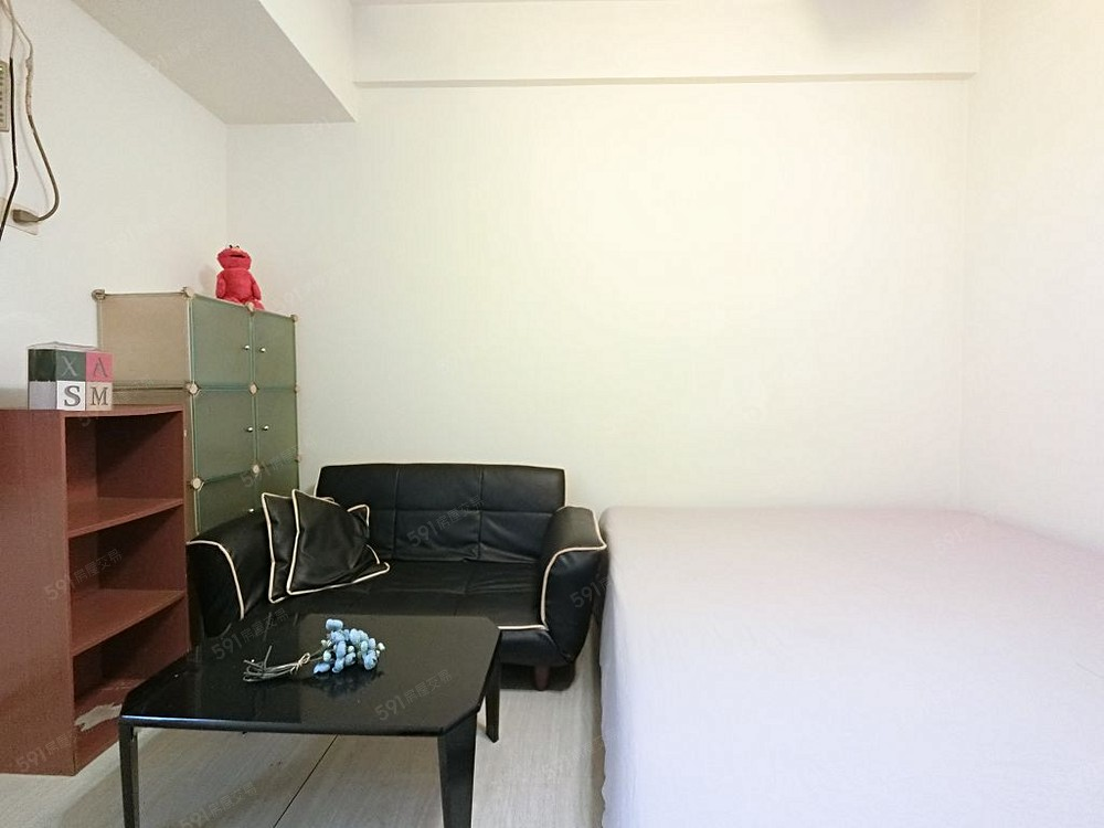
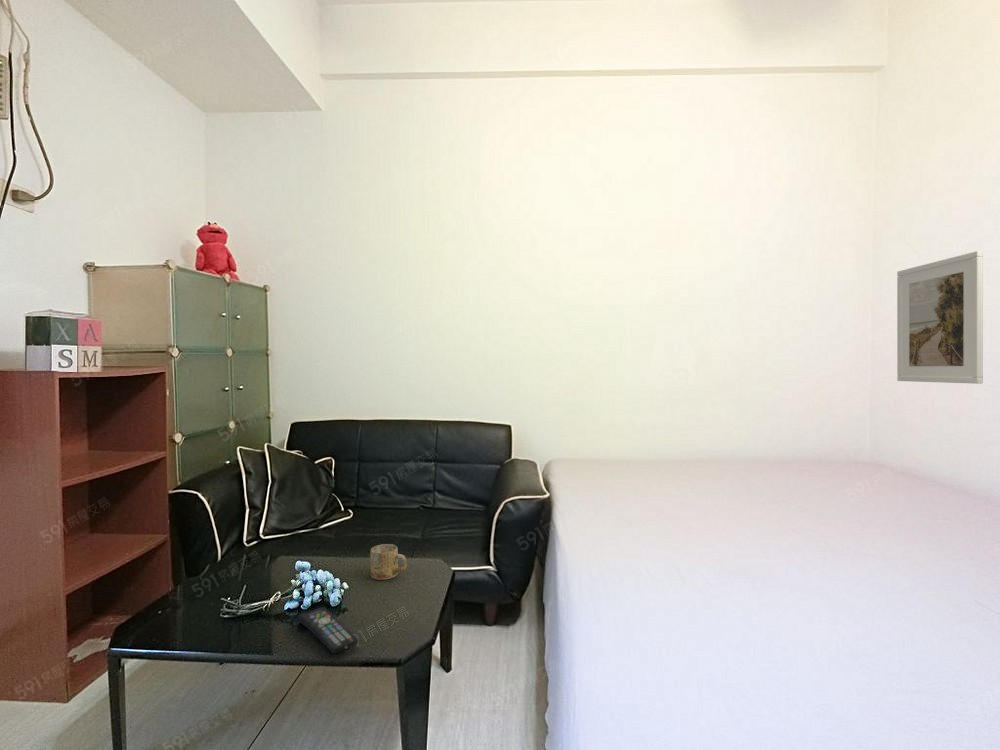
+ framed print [896,250,984,385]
+ remote control [297,606,359,654]
+ mug [369,543,408,581]
